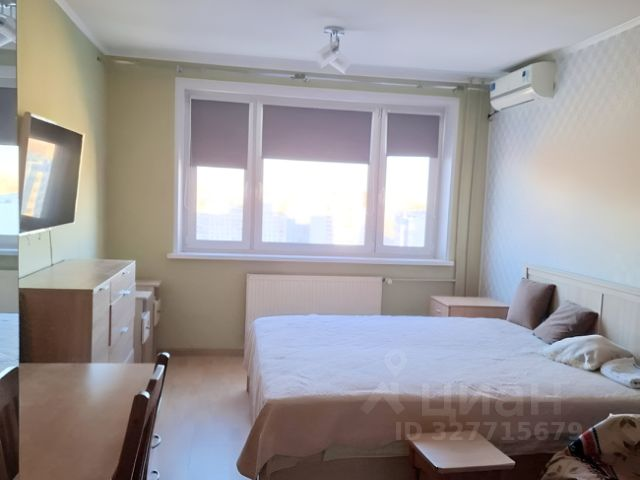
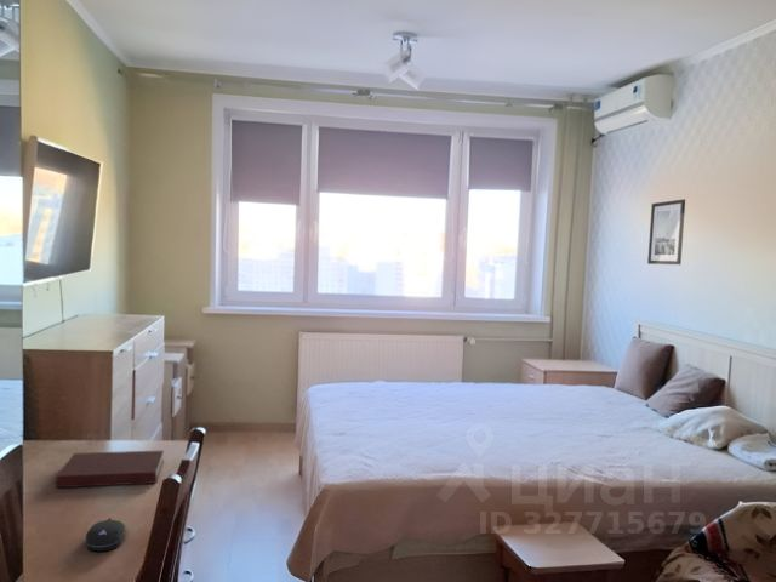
+ notebook [55,450,165,489]
+ computer mouse [85,518,126,552]
+ wall art [646,198,686,266]
